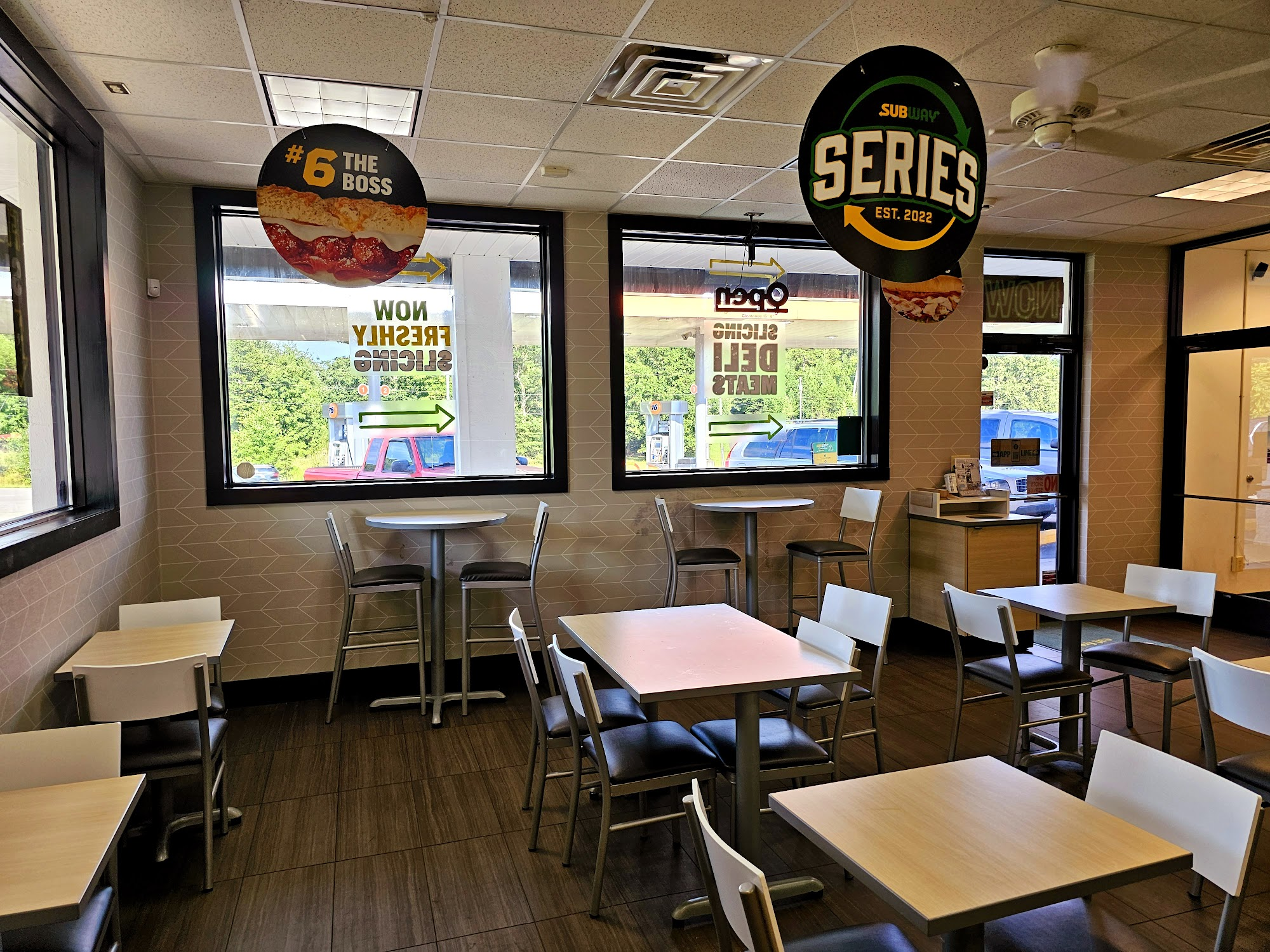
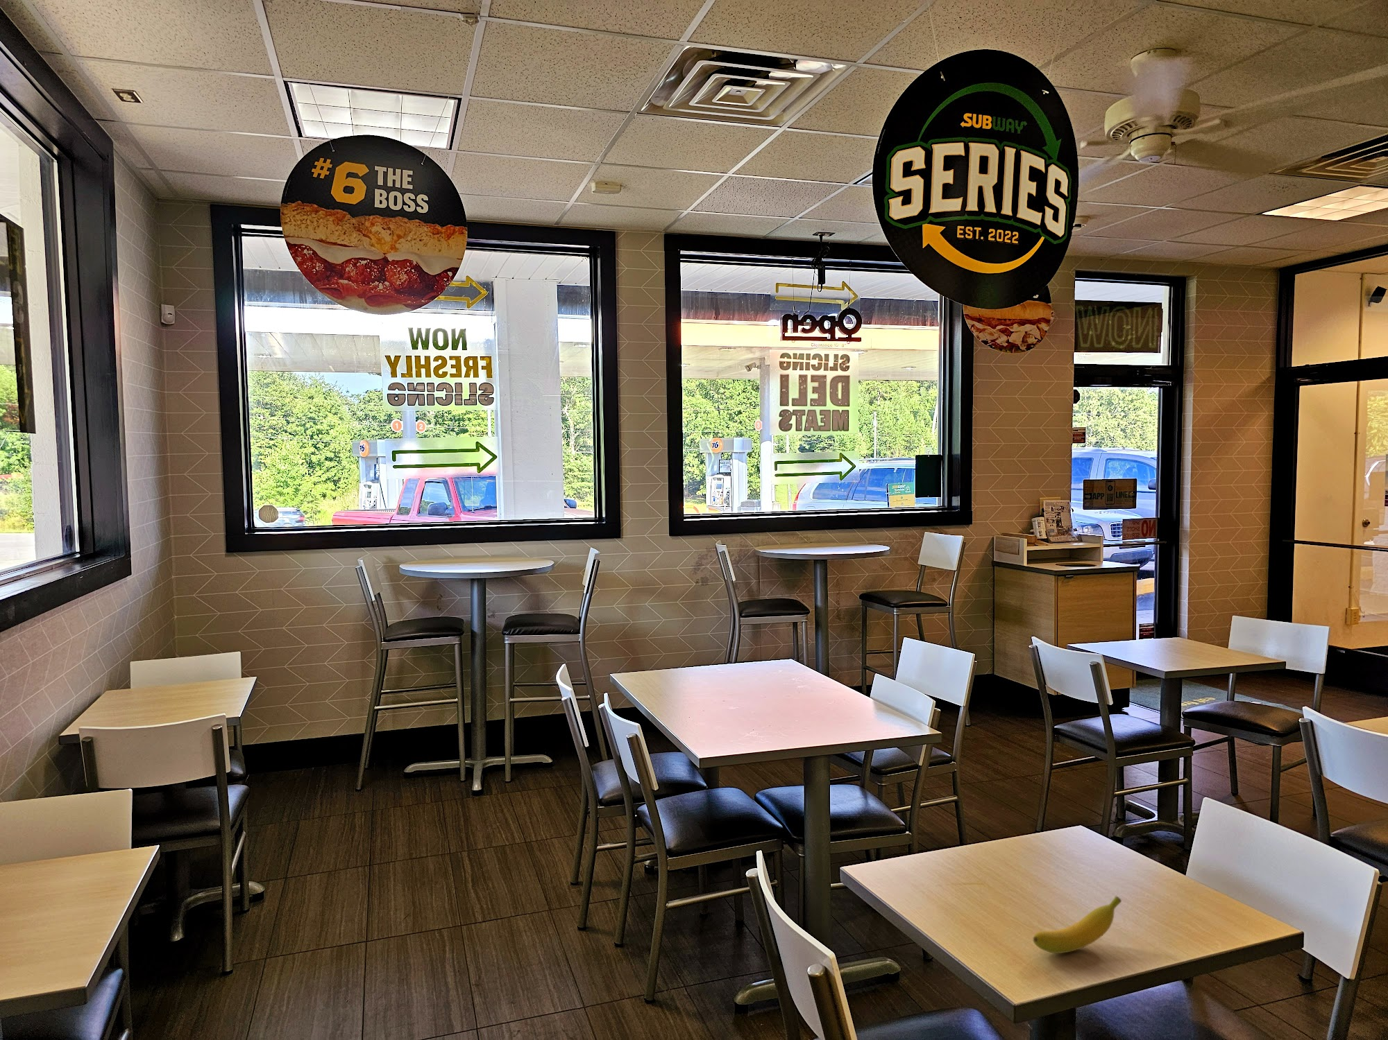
+ banana [1033,896,1122,954]
